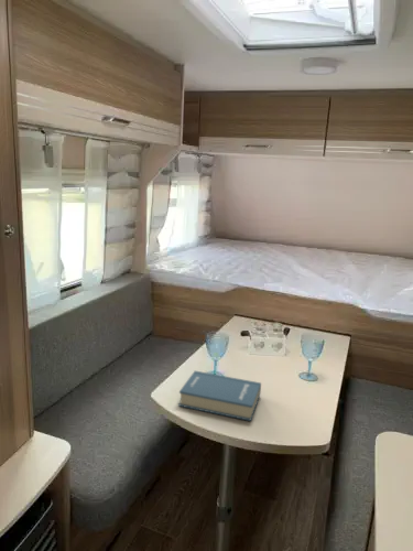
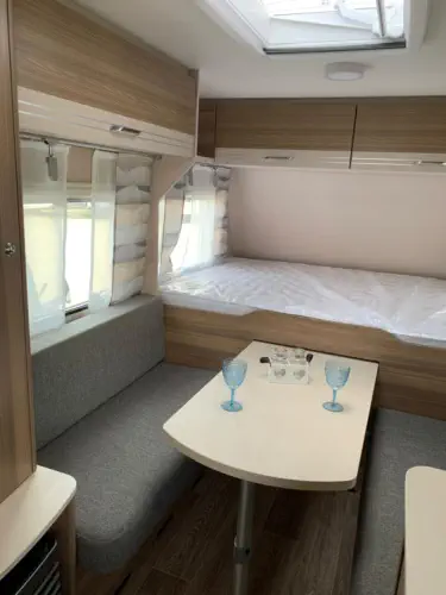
- hardback book [177,370,262,422]
